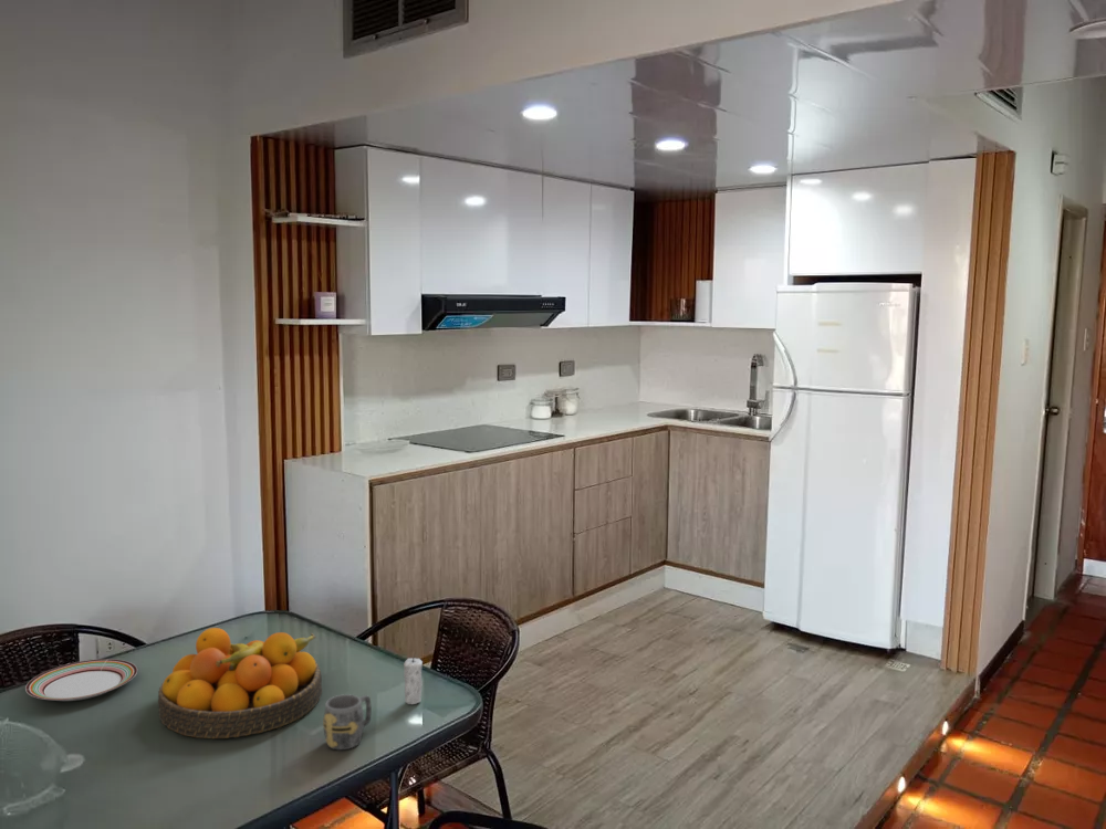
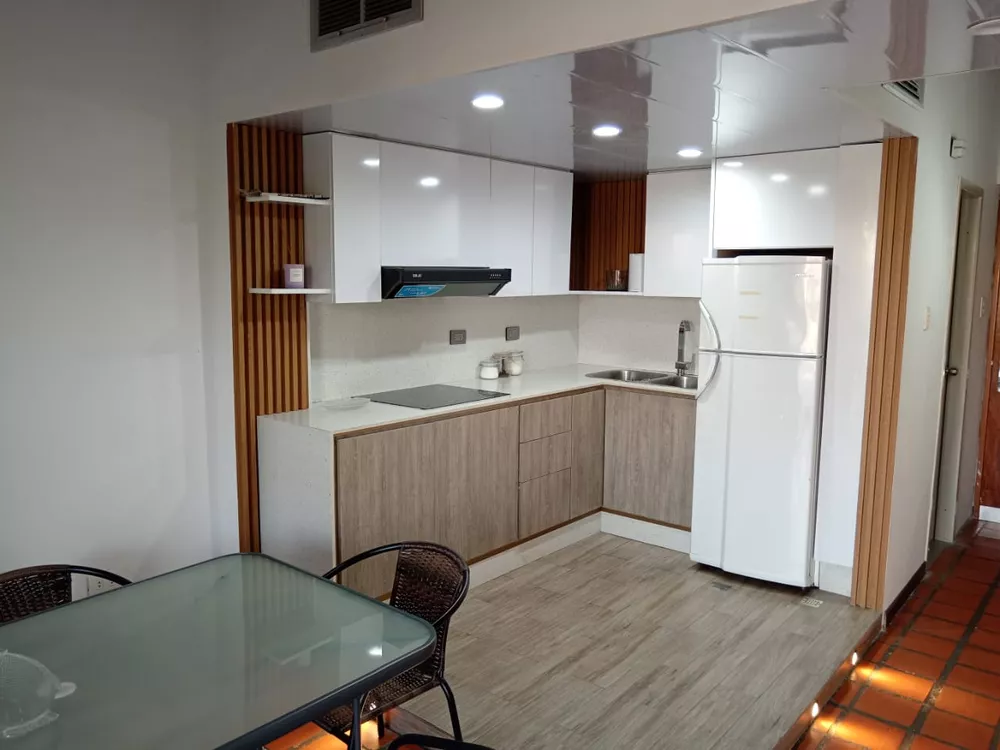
- mug [322,693,373,751]
- fruit bowl [157,627,323,739]
- plate [24,658,138,702]
- candle [403,653,424,705]
